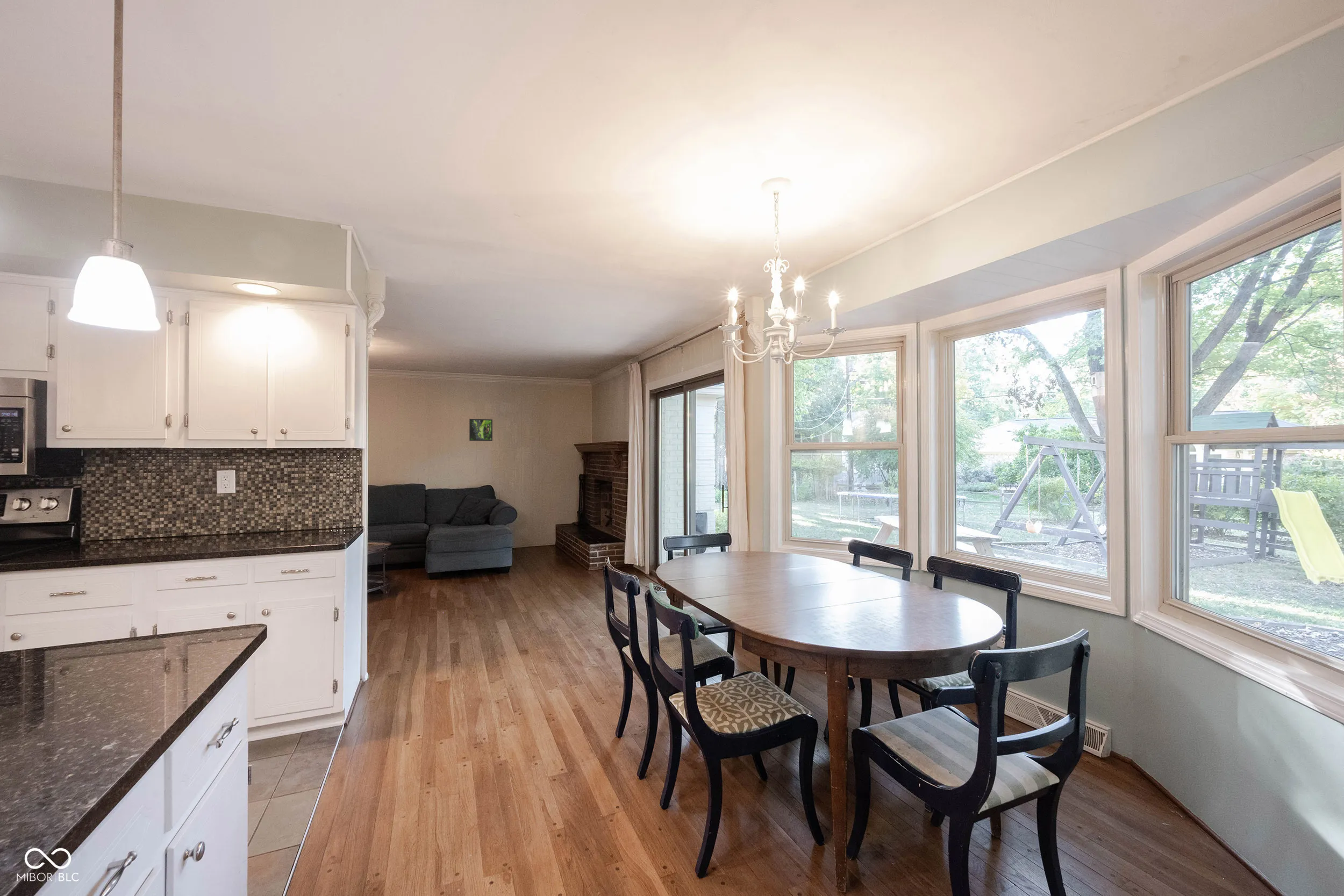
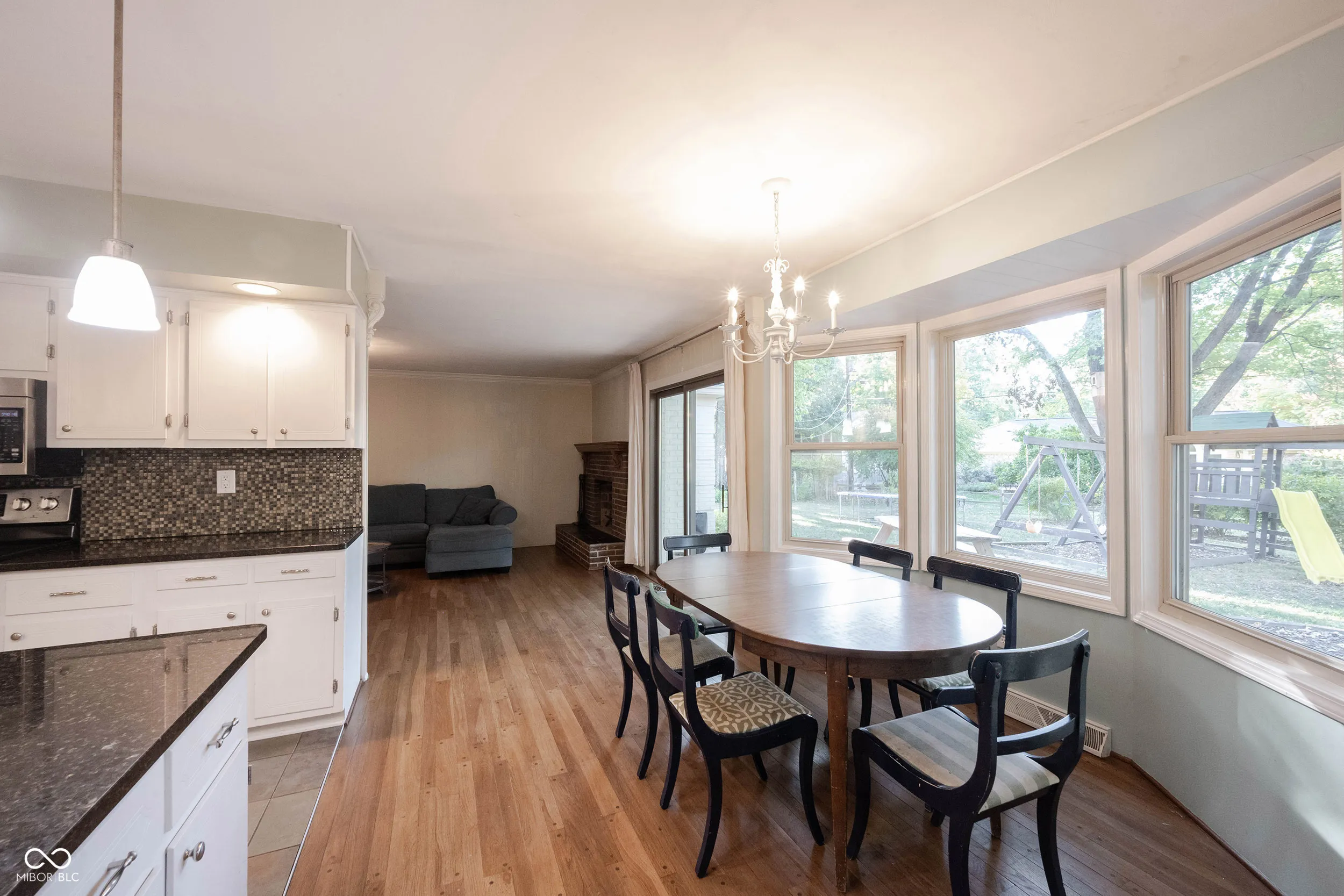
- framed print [469,418,493,441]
